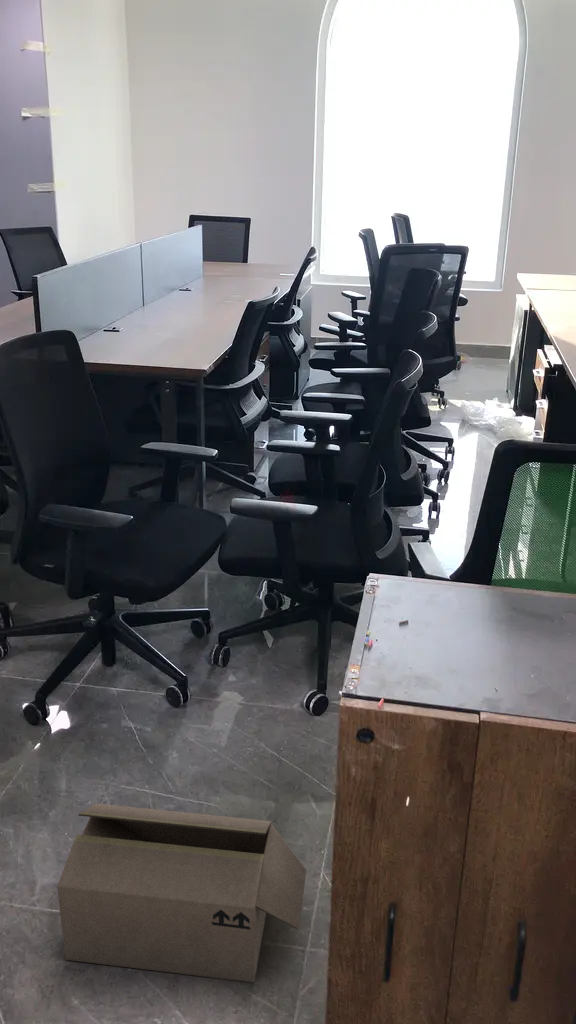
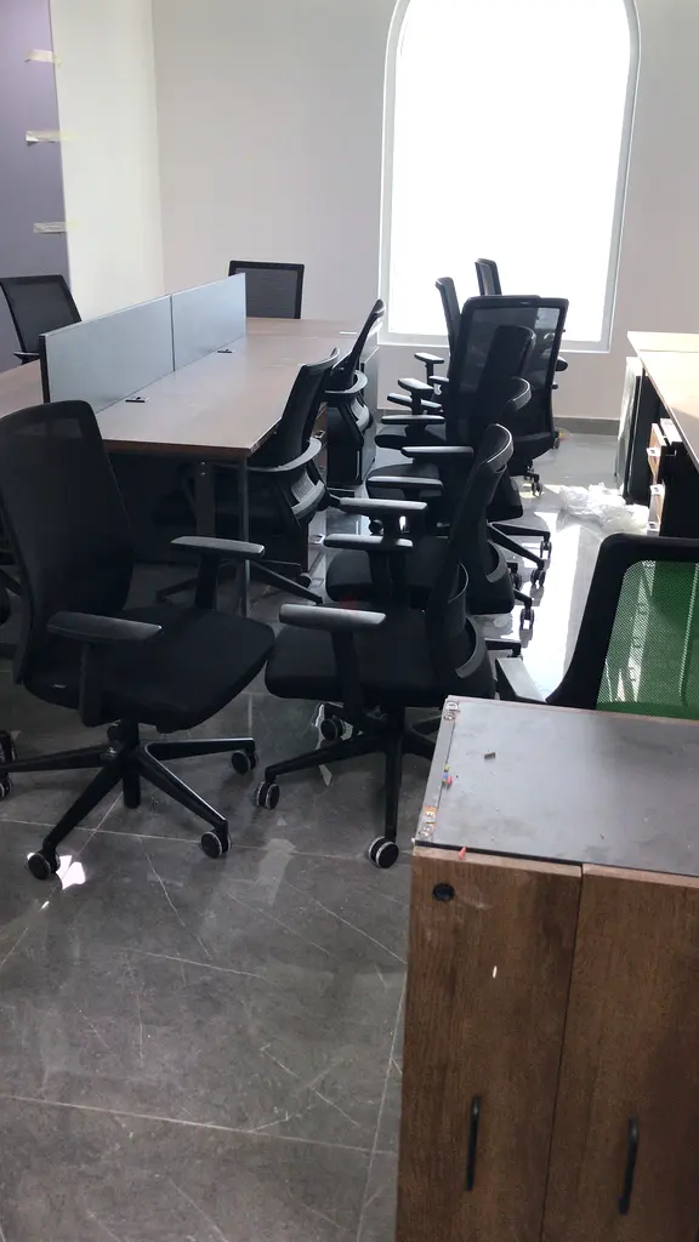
- cardboard box [56,802,307,983]
